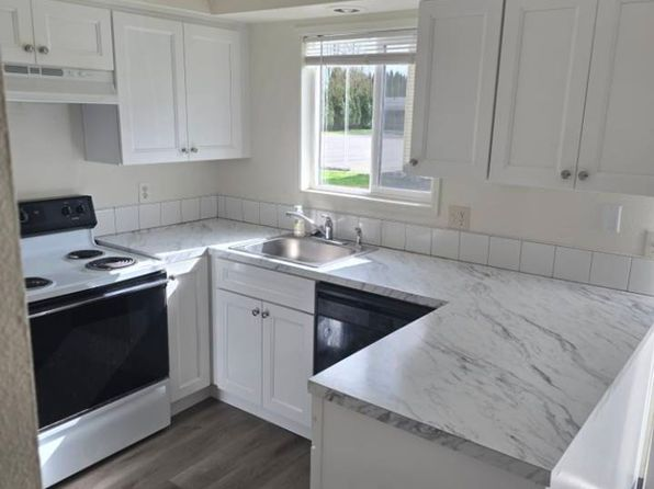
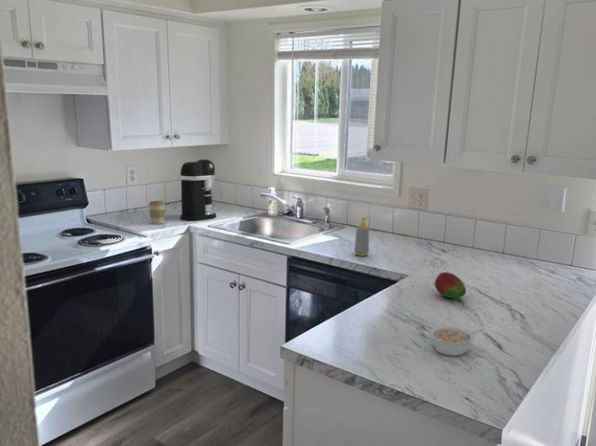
+ soap bottle [353,216,372,257]
+ coffee maker [179,158,217,221]
+ legume [428,324,485,357]
+ fruit [434,271,467,299]
+ coffee cup [147,200,166,225]
